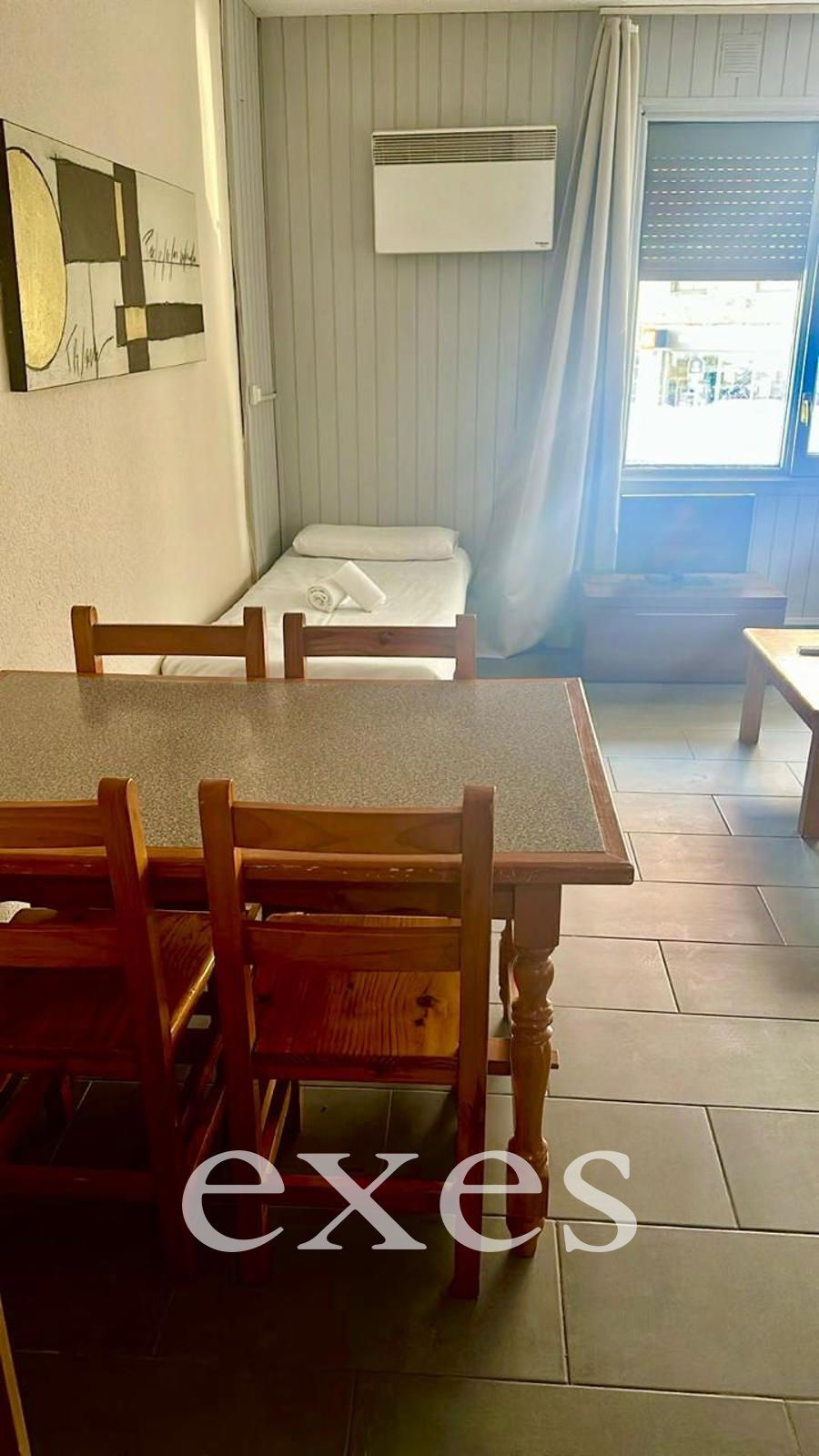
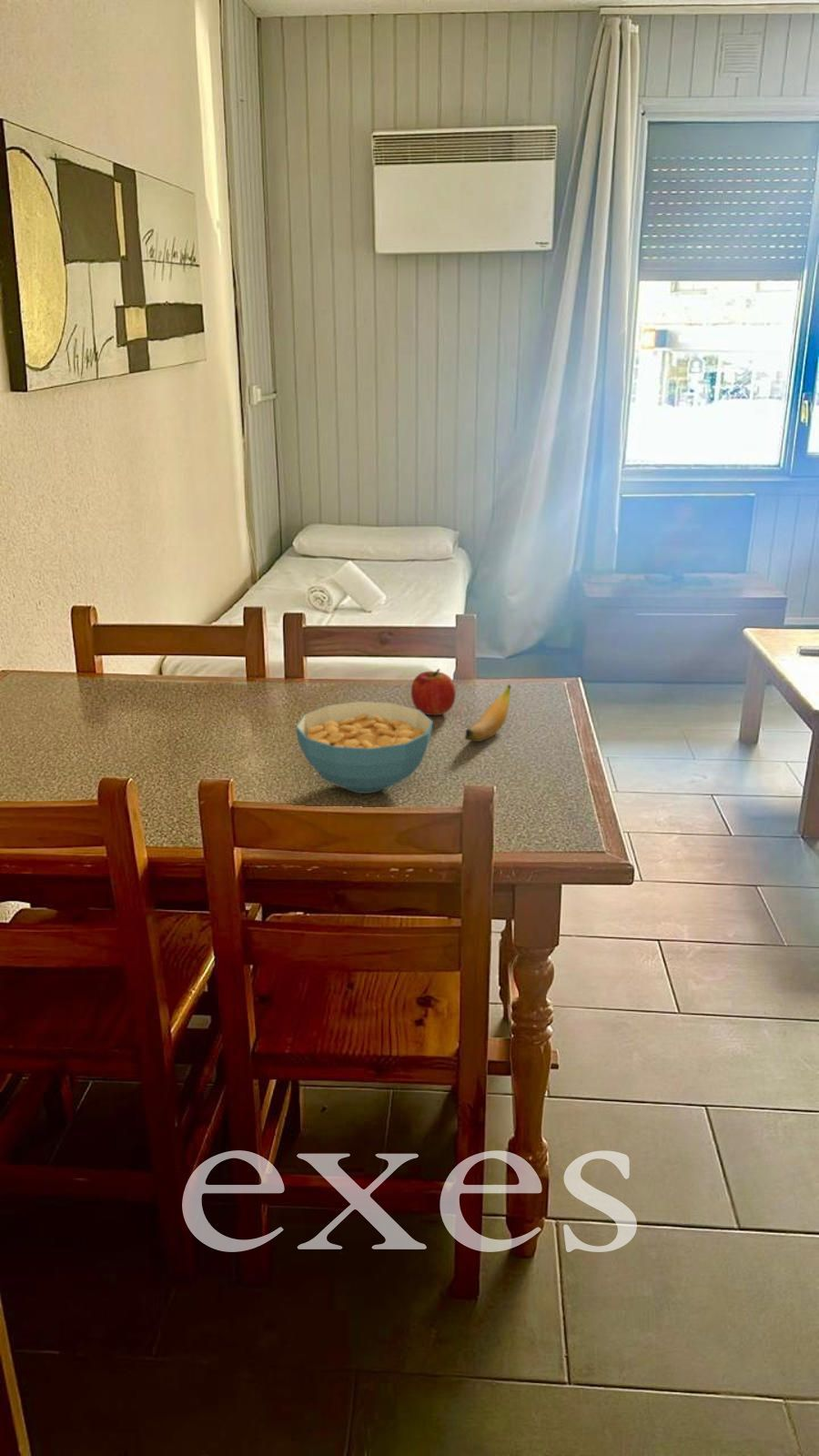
+ fruit [410,668,457,716]
+ cereal bowl [295,701,434,794]
+ banana [464,684,512,743]
